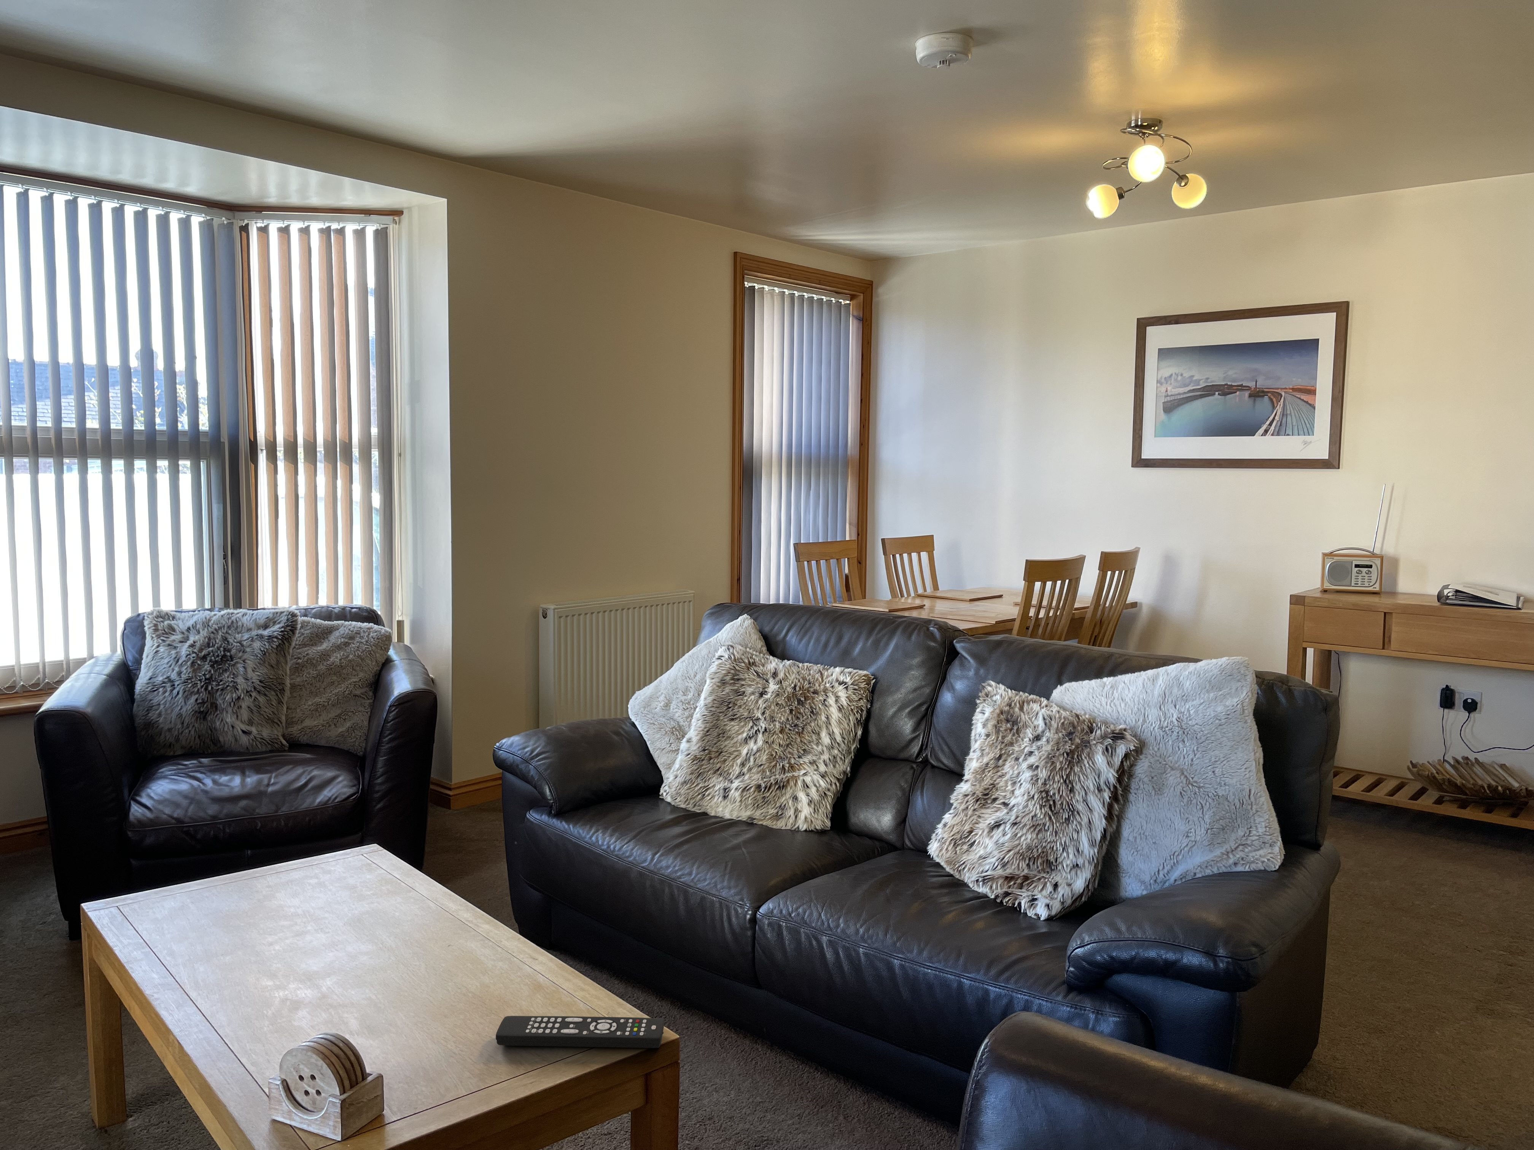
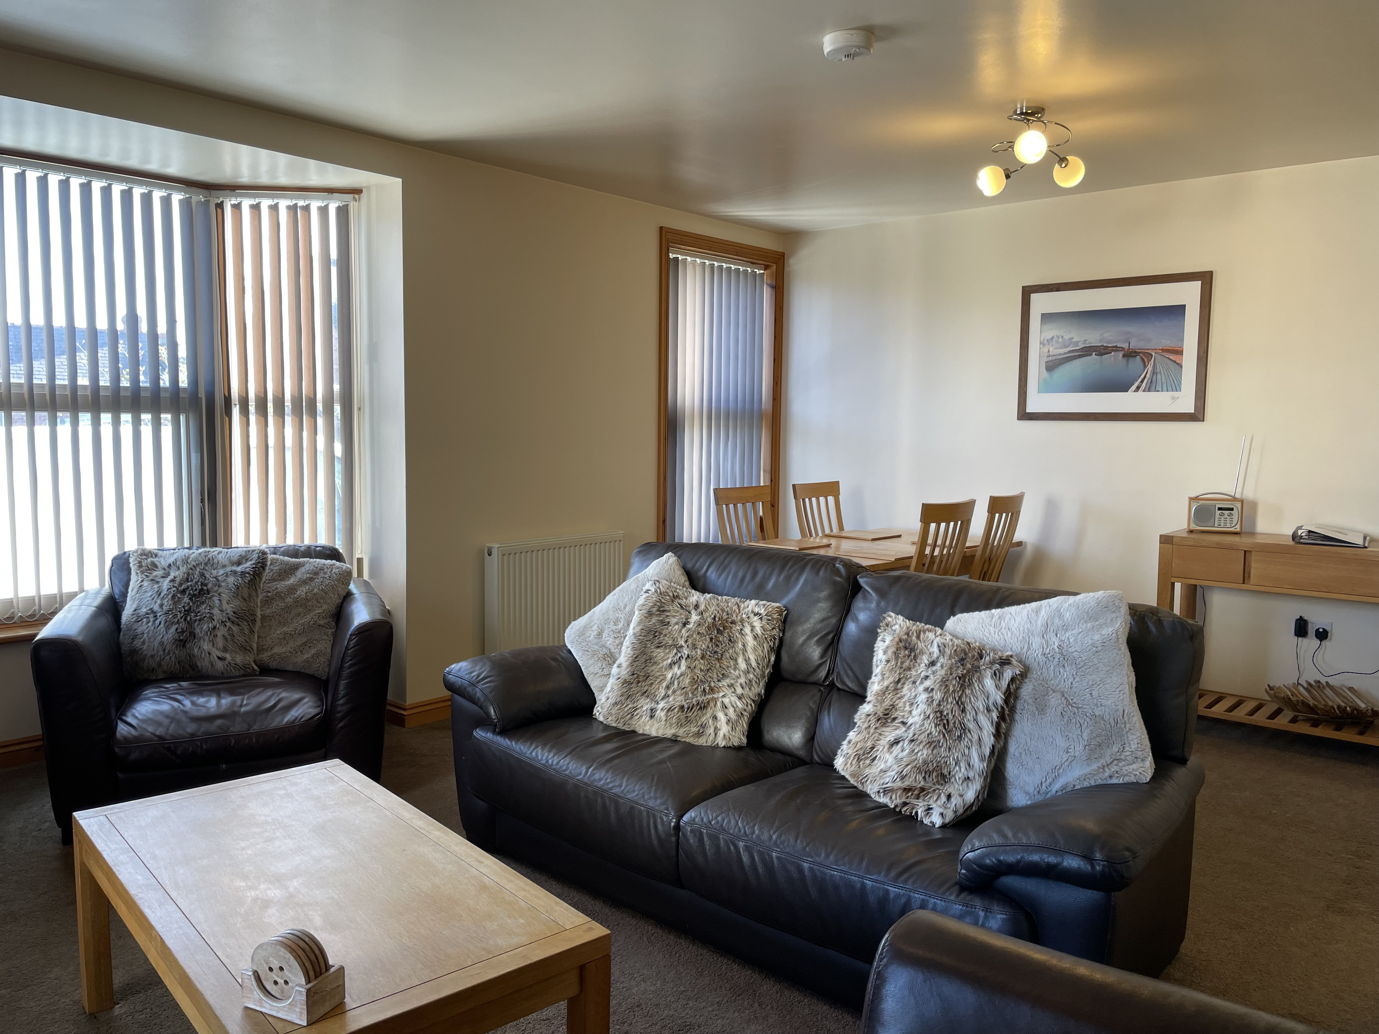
- remote control [495,1016,664,1049]
